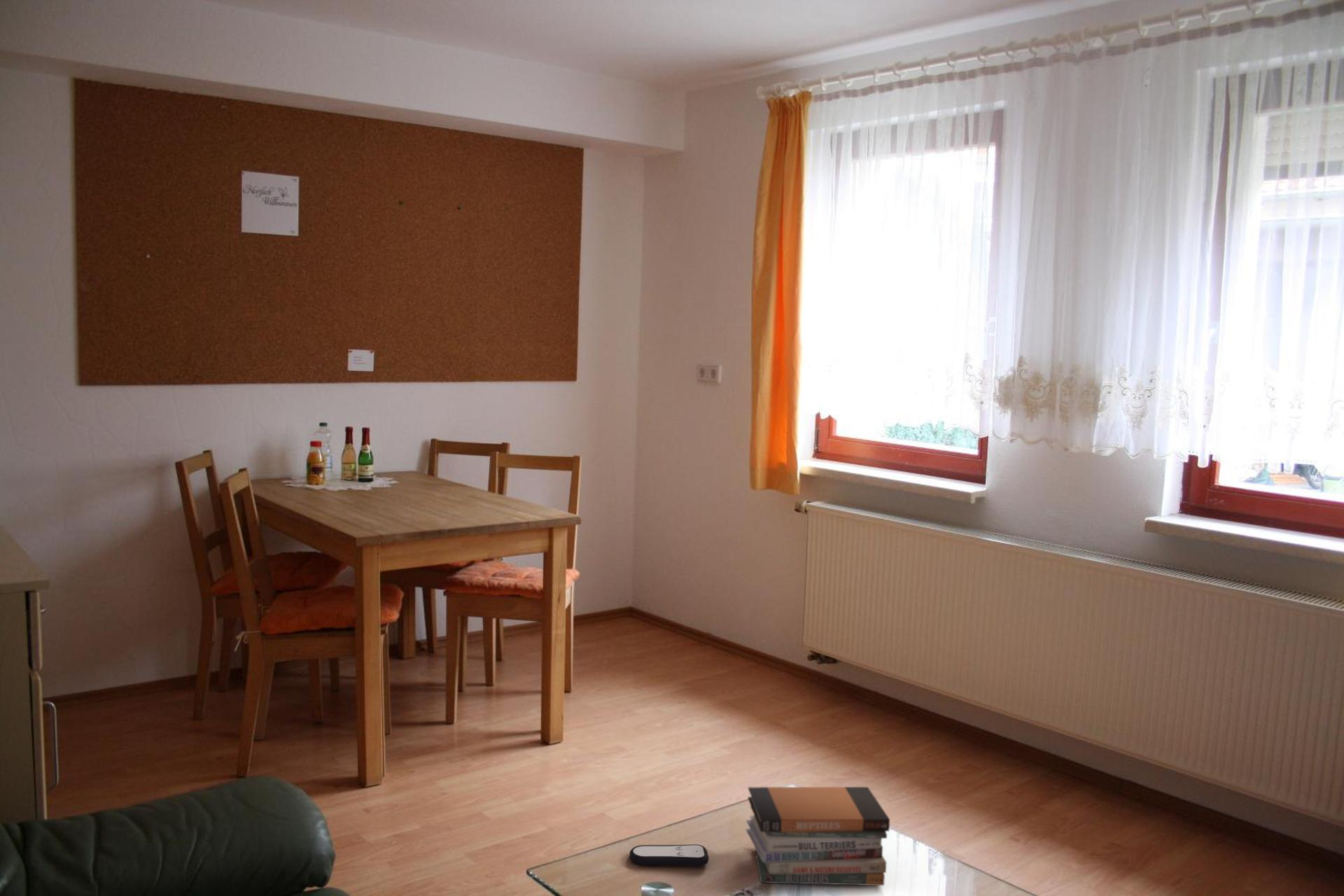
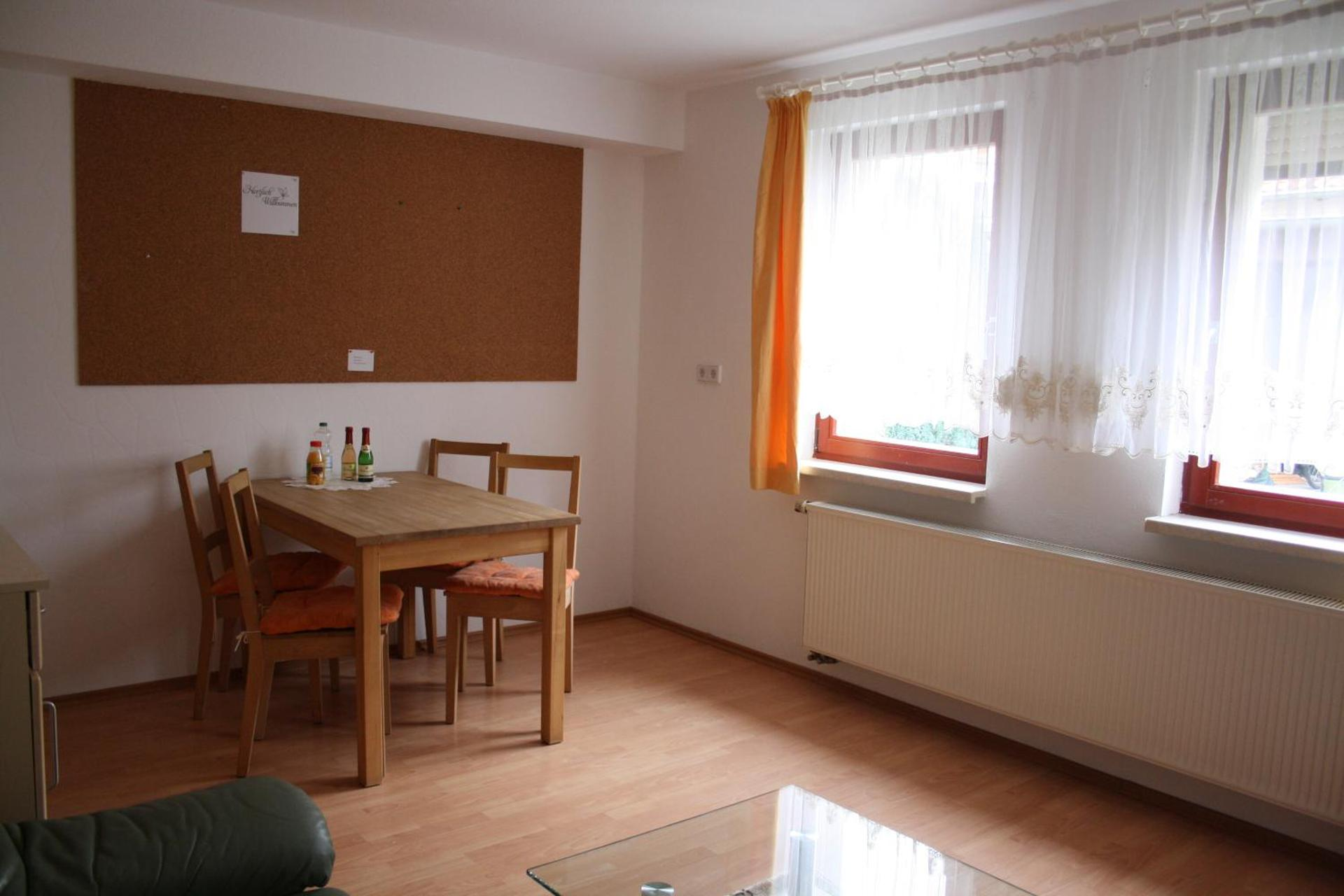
- book stack [745,786,890,886]
- remote control [629,844,710,867]
